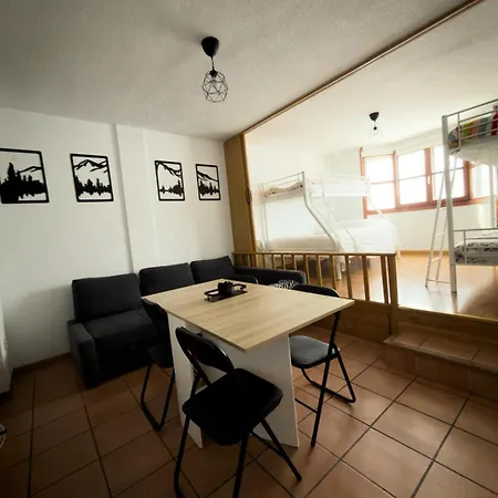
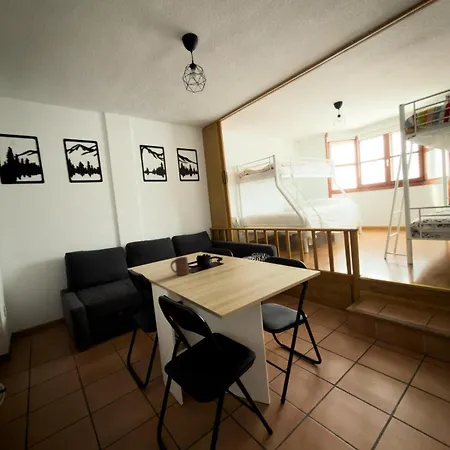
+ cup [169,256,190,276]
